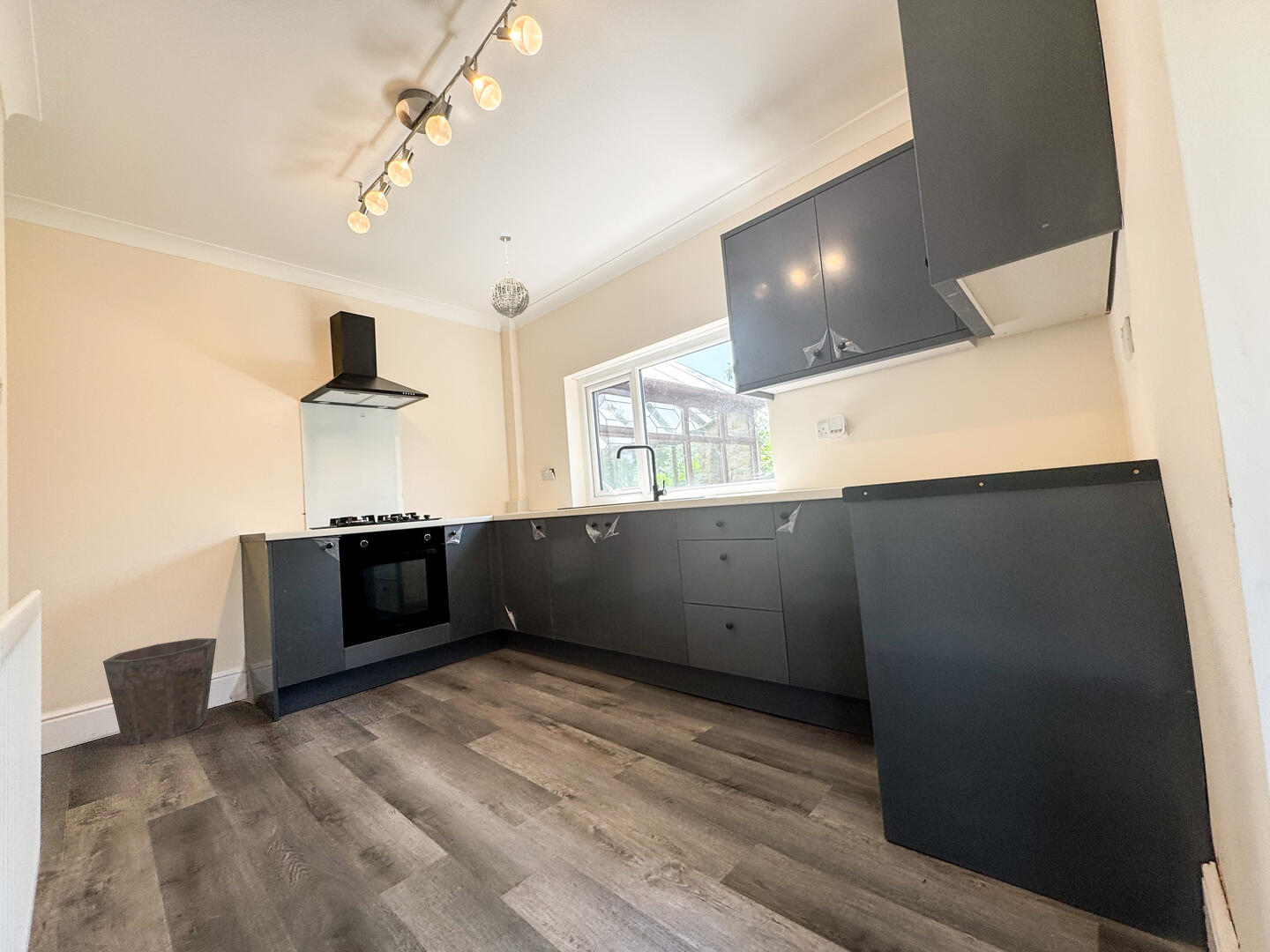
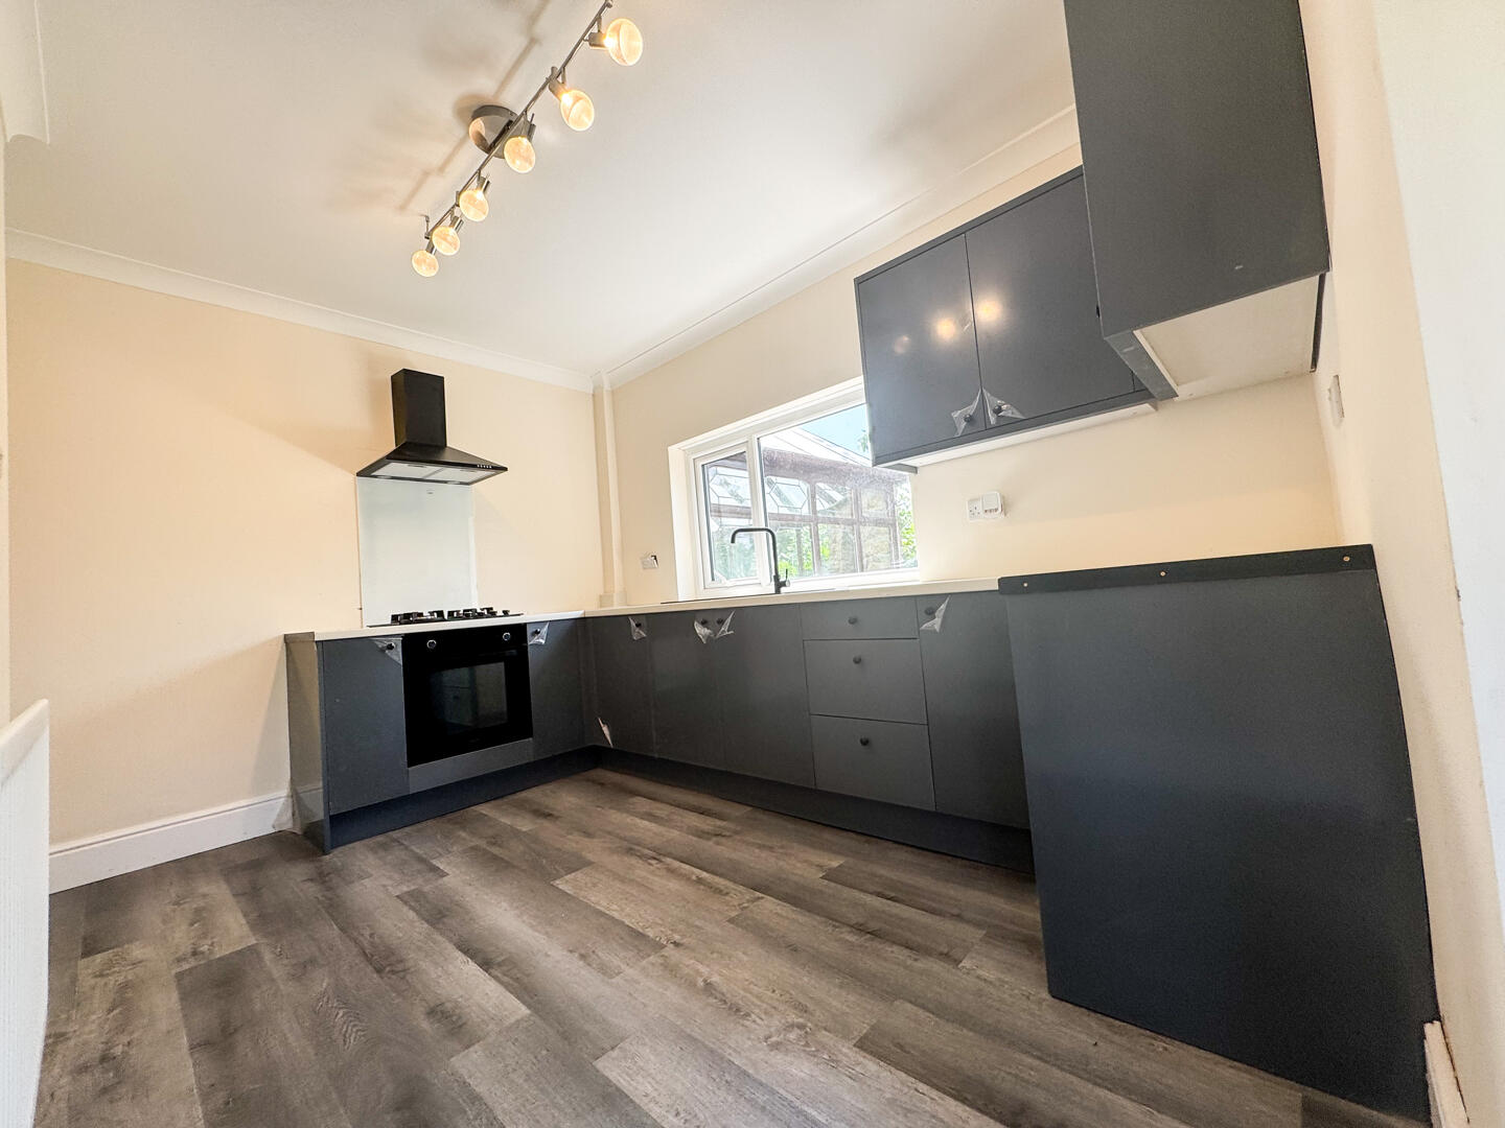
- pendant light [489,232,530,322]
- waste bin [102,637,217,746]
